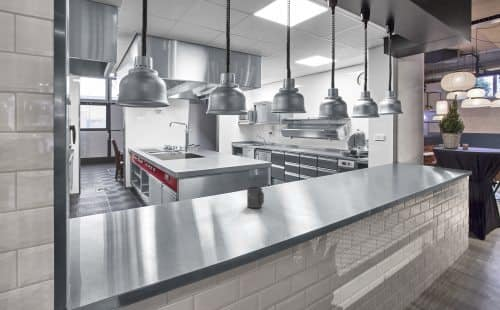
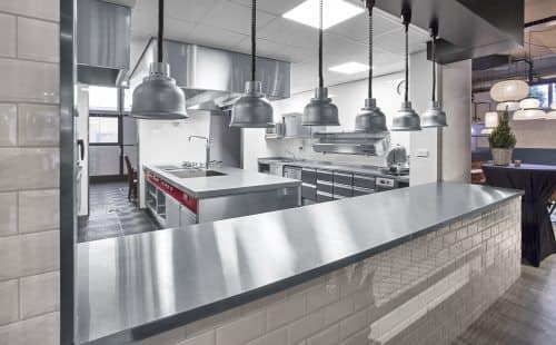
- mug [246,186,265,209]
